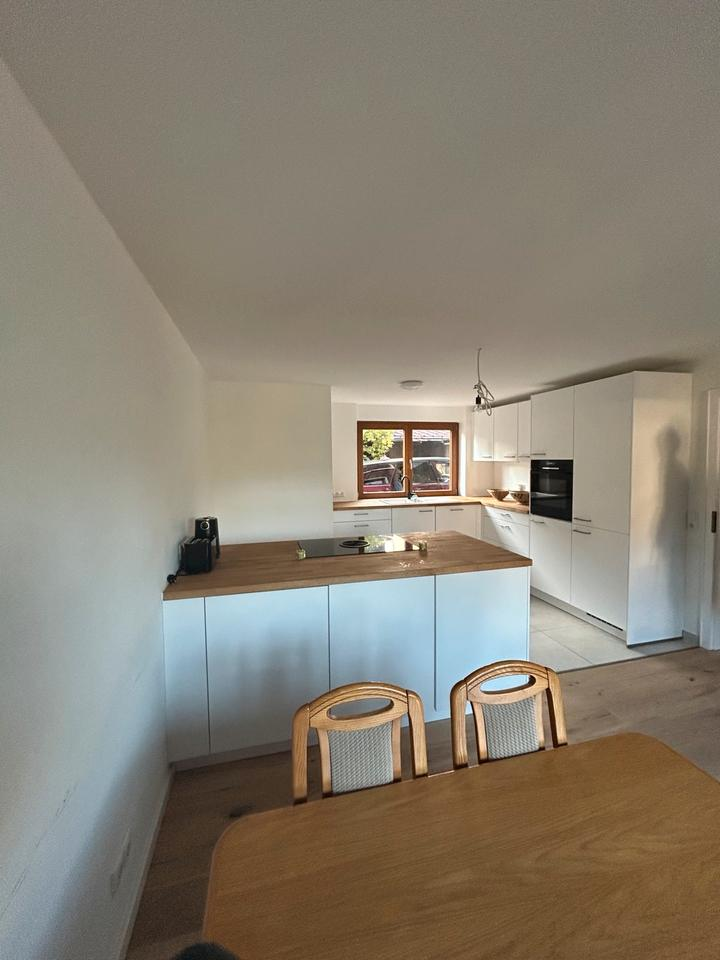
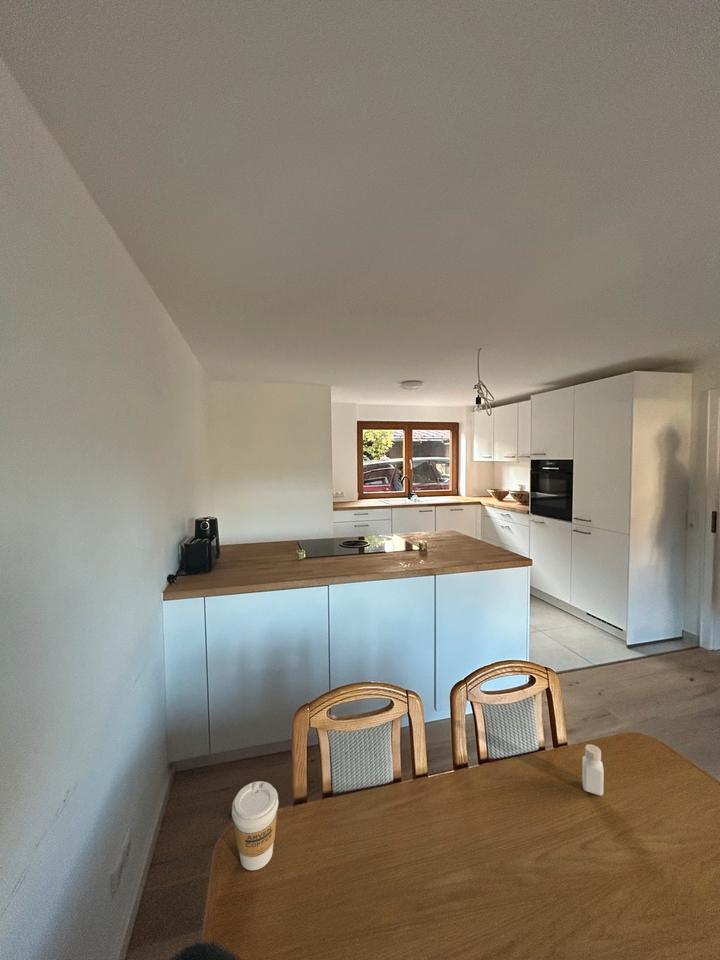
+ pepper shaker [581,743,604,797]
+ coffee cup [231,780,279,871]
